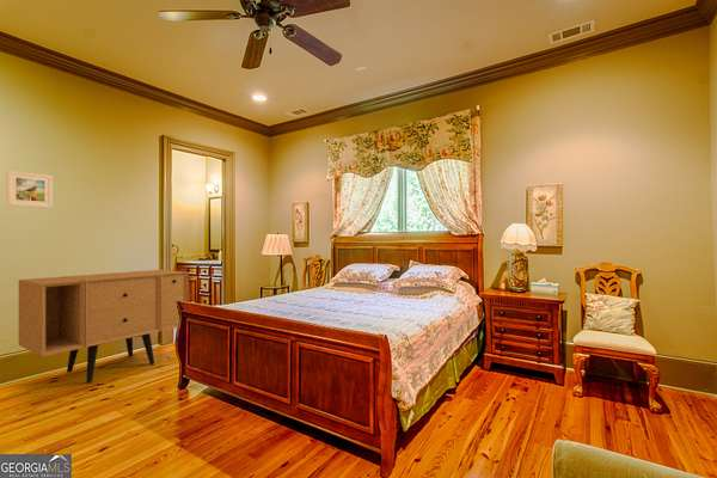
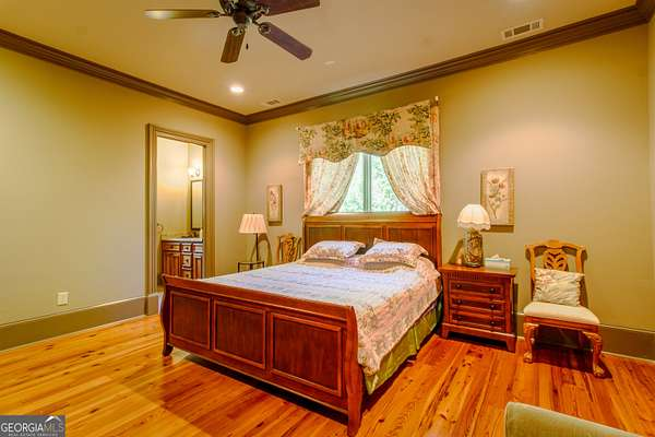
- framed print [6,170,54,209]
- sideboard [18,269,189,384]
